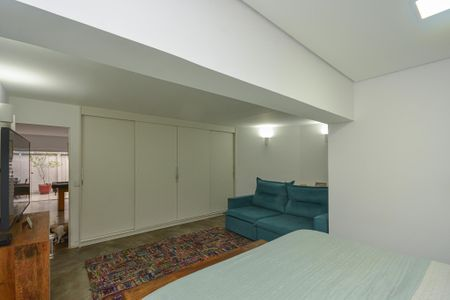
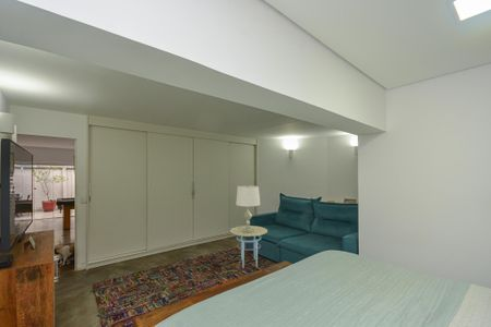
+ side table [229,225,268,269]
+ lamp [235,184,262,233]
